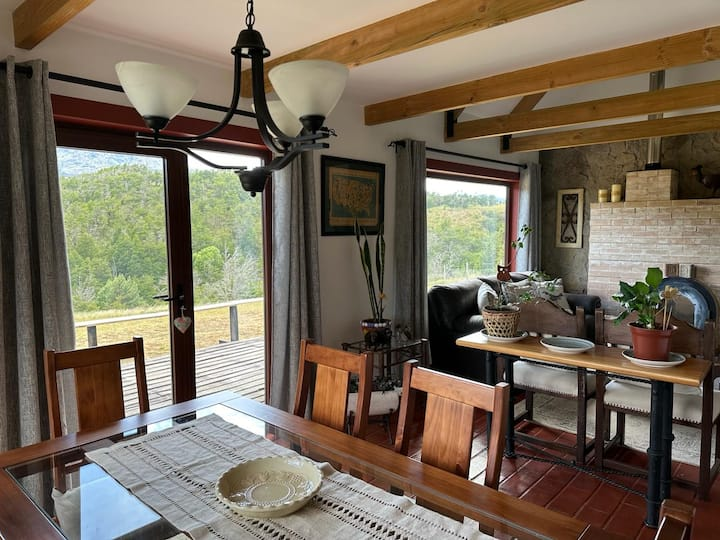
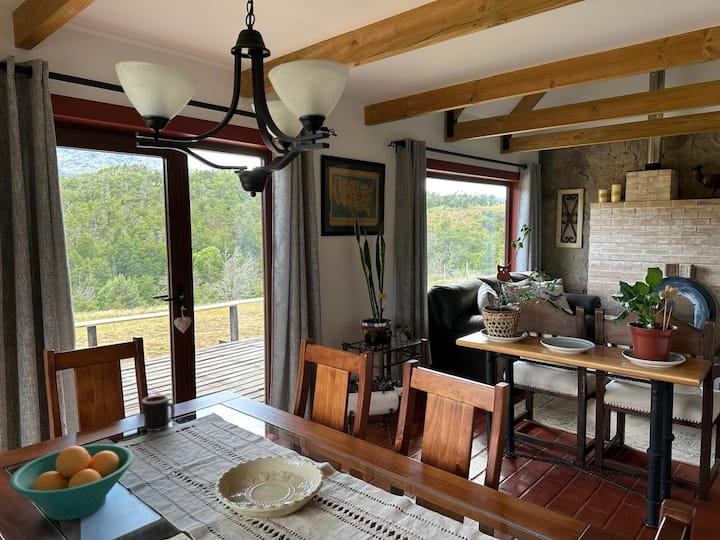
+ fruit bowl [8,443,135,521]
+ mug [142,394,176,432]
